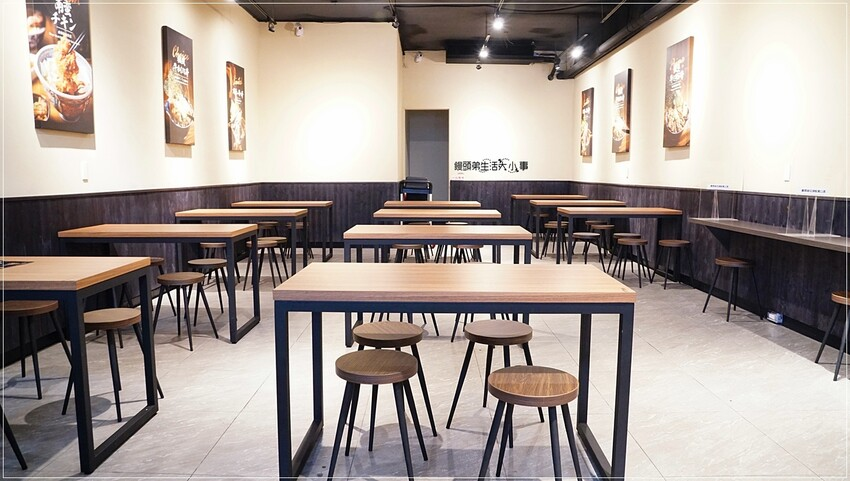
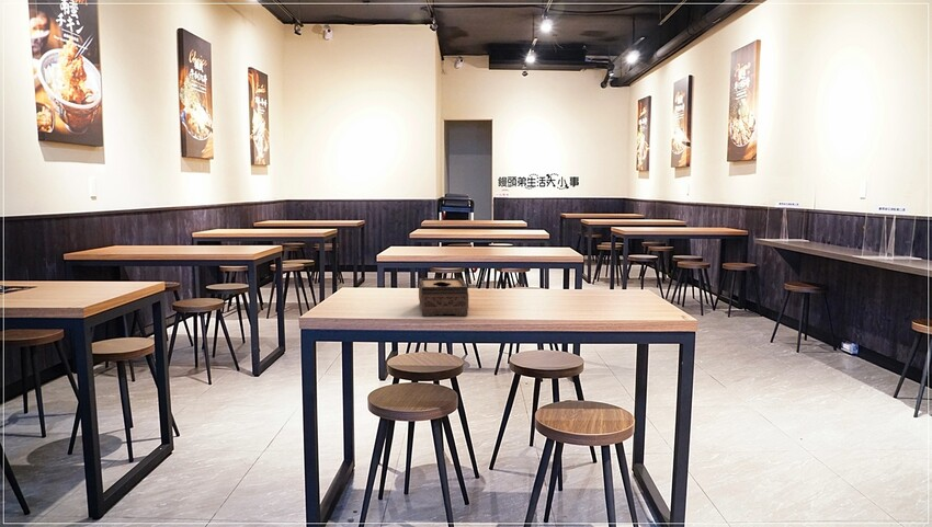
+ tissue box [418,277,469,317]
